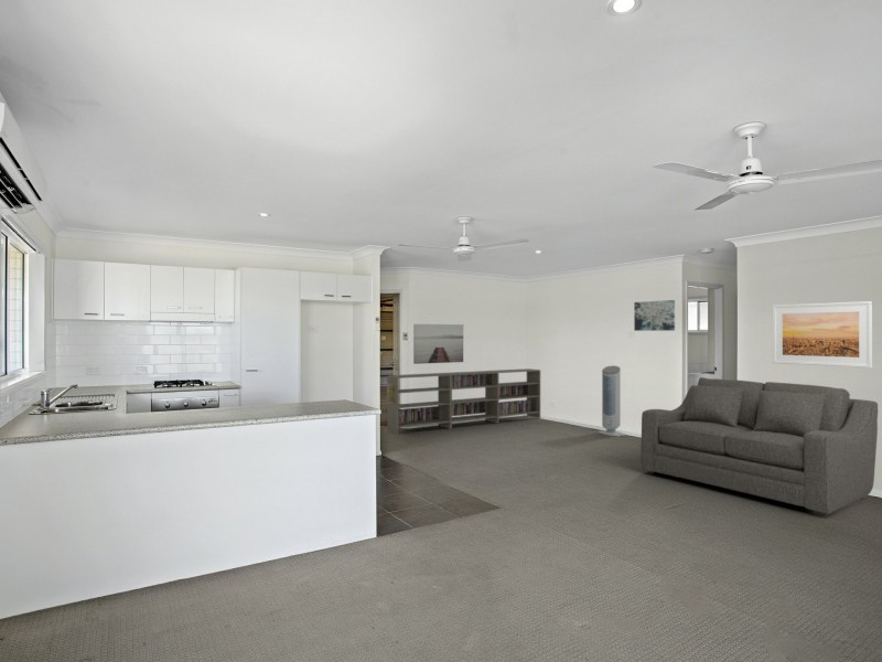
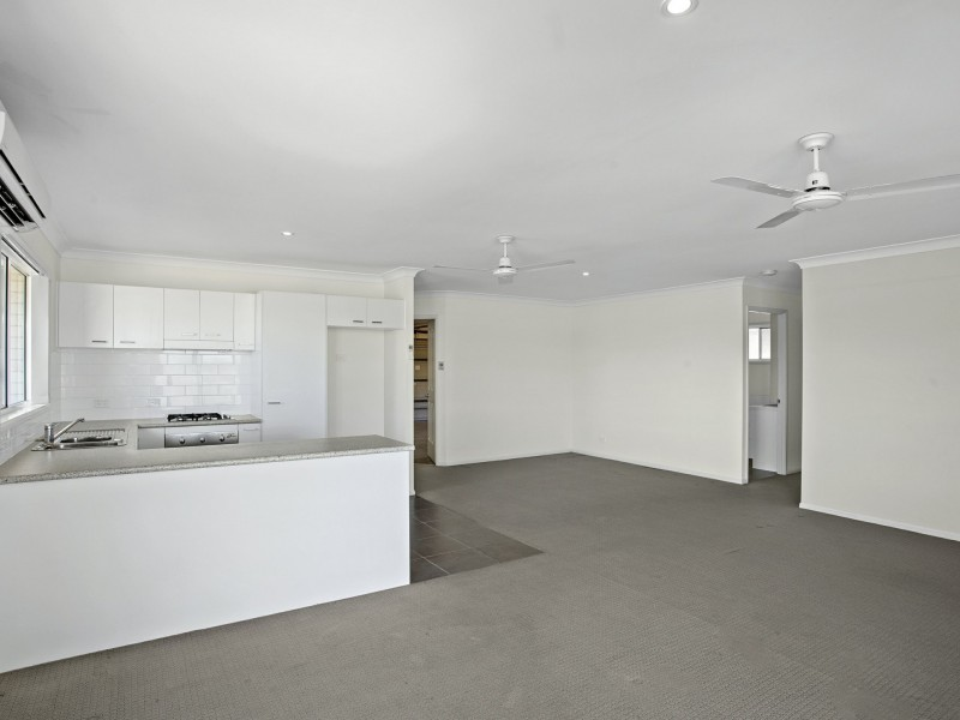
- bookcase [386,367,541,436]
- wall art [633,299,676,332]
- air purifier [596,365,626,438]
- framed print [772,300,873,369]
- wall art [412,323,464,365]
- sofa [639,376,879,517]
